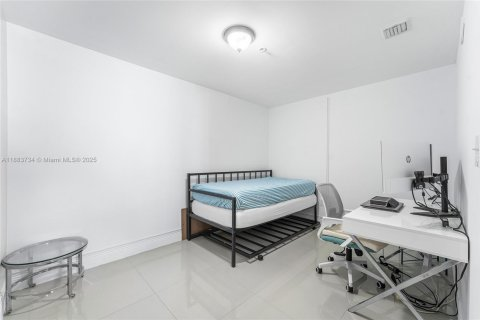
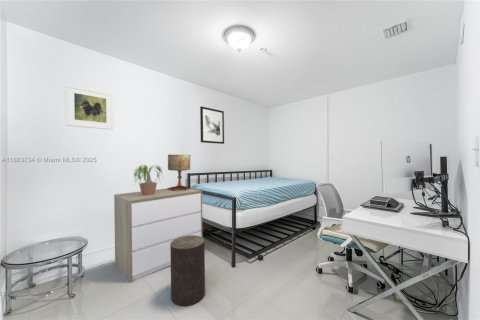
+ stool [170,235,206,307]
+ wall art [199,105,225,145]
+ potted plant [133,164,164,196]
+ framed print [64,83,115,131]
+ dresser [113,188,204,284]
+ table lamp [166,154,192,191]
